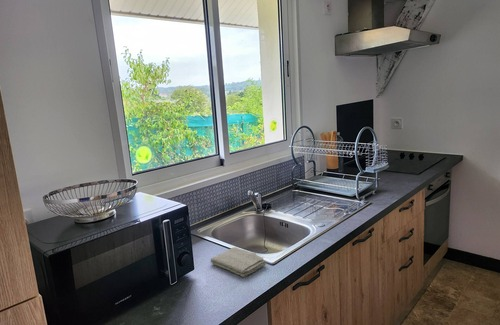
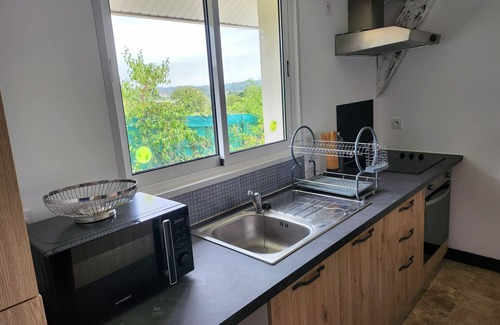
- washcloth [210,246,267,278]
